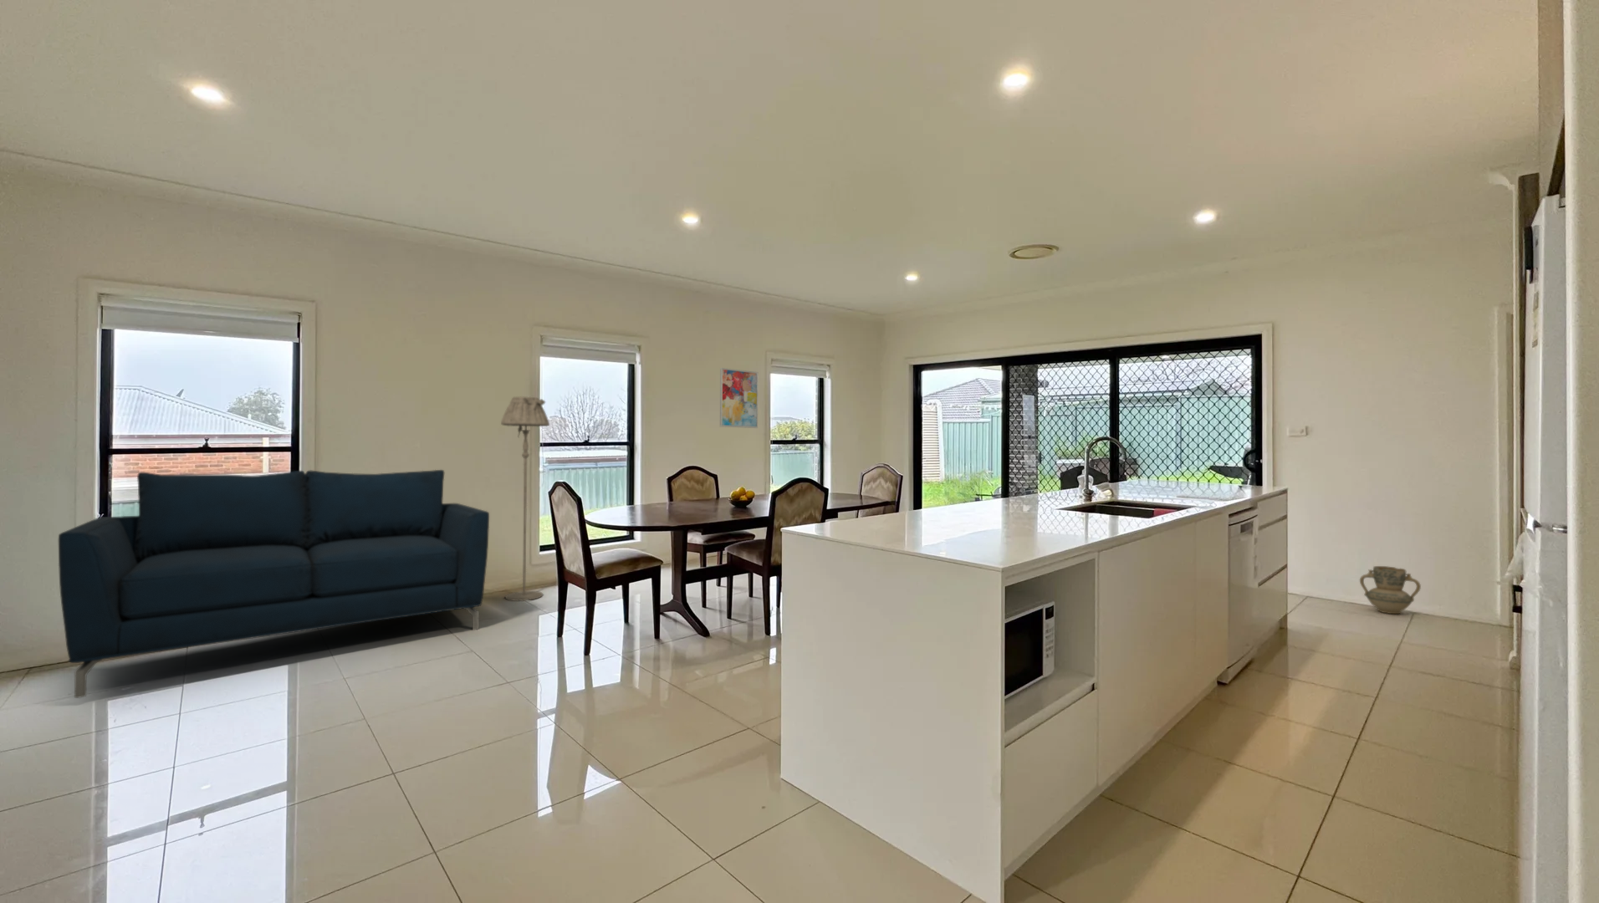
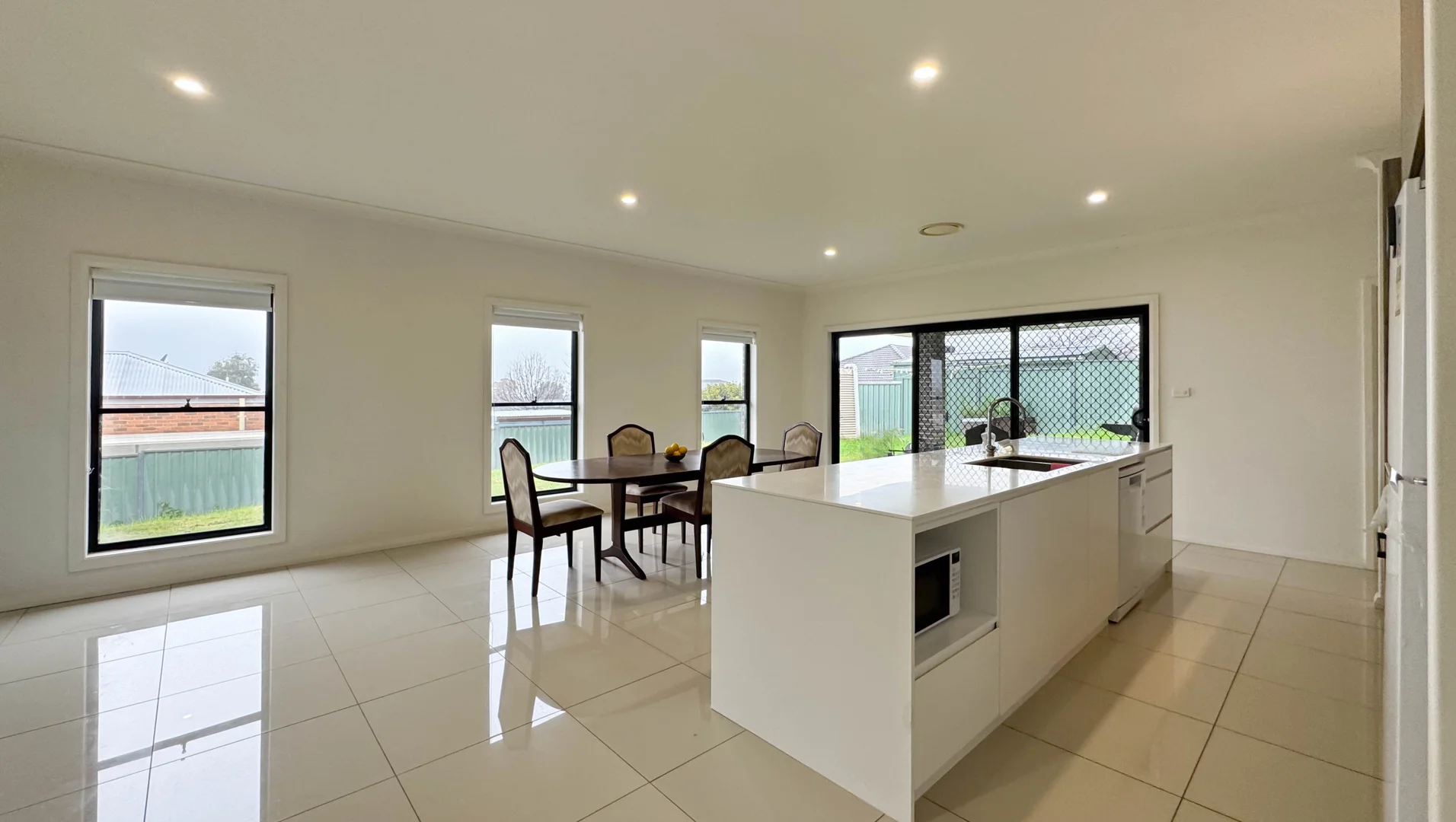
- floor lamp [500,395,550,602]
- ceramic jug [1358,566,1422,614]
- wall art [719,367,759,428]
- sofa [58,469,490,699]
